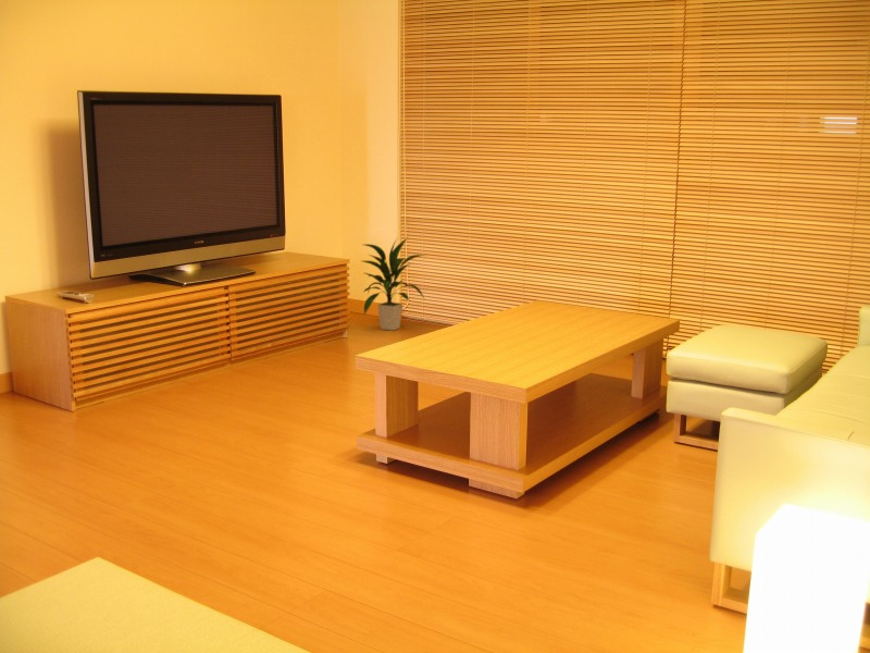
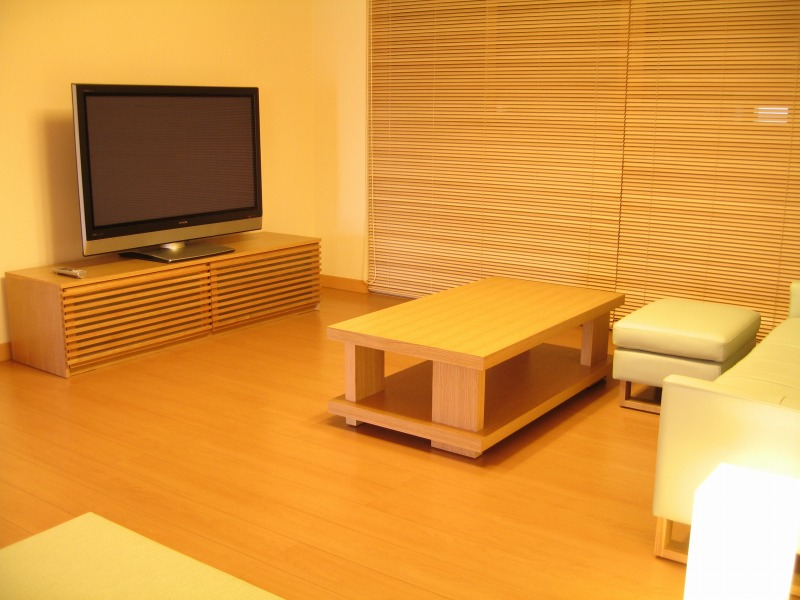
- indoor plant [362,236,426,332]
